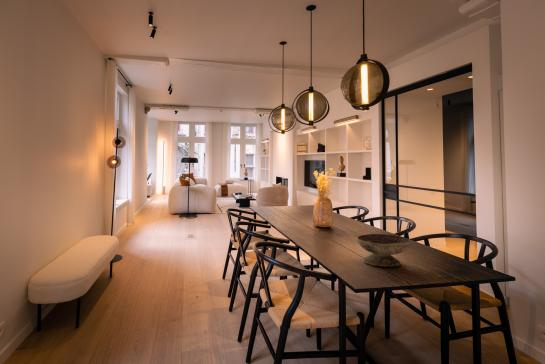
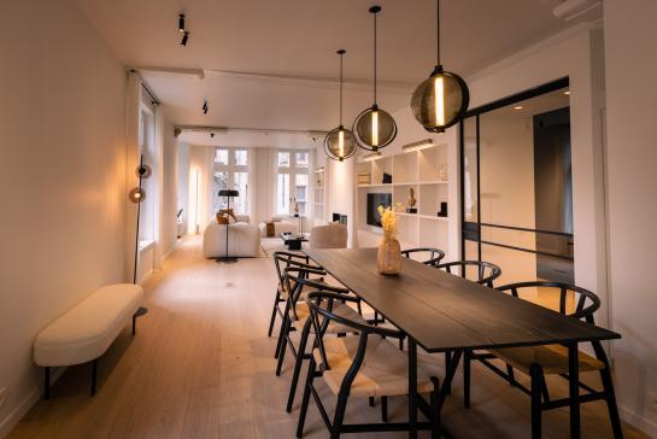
- decorative bowl [356,233,412,268]
